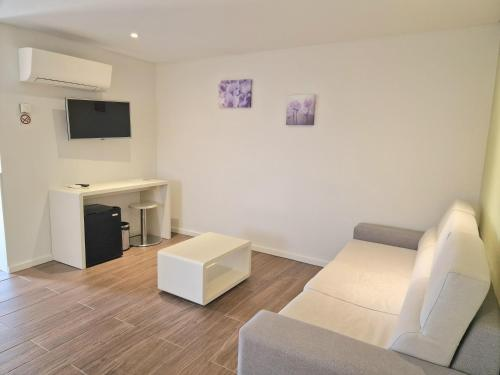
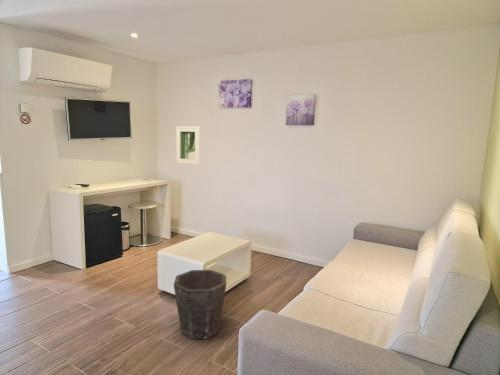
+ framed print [175,125,201,166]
+ waste bin [173,269,227,340]
